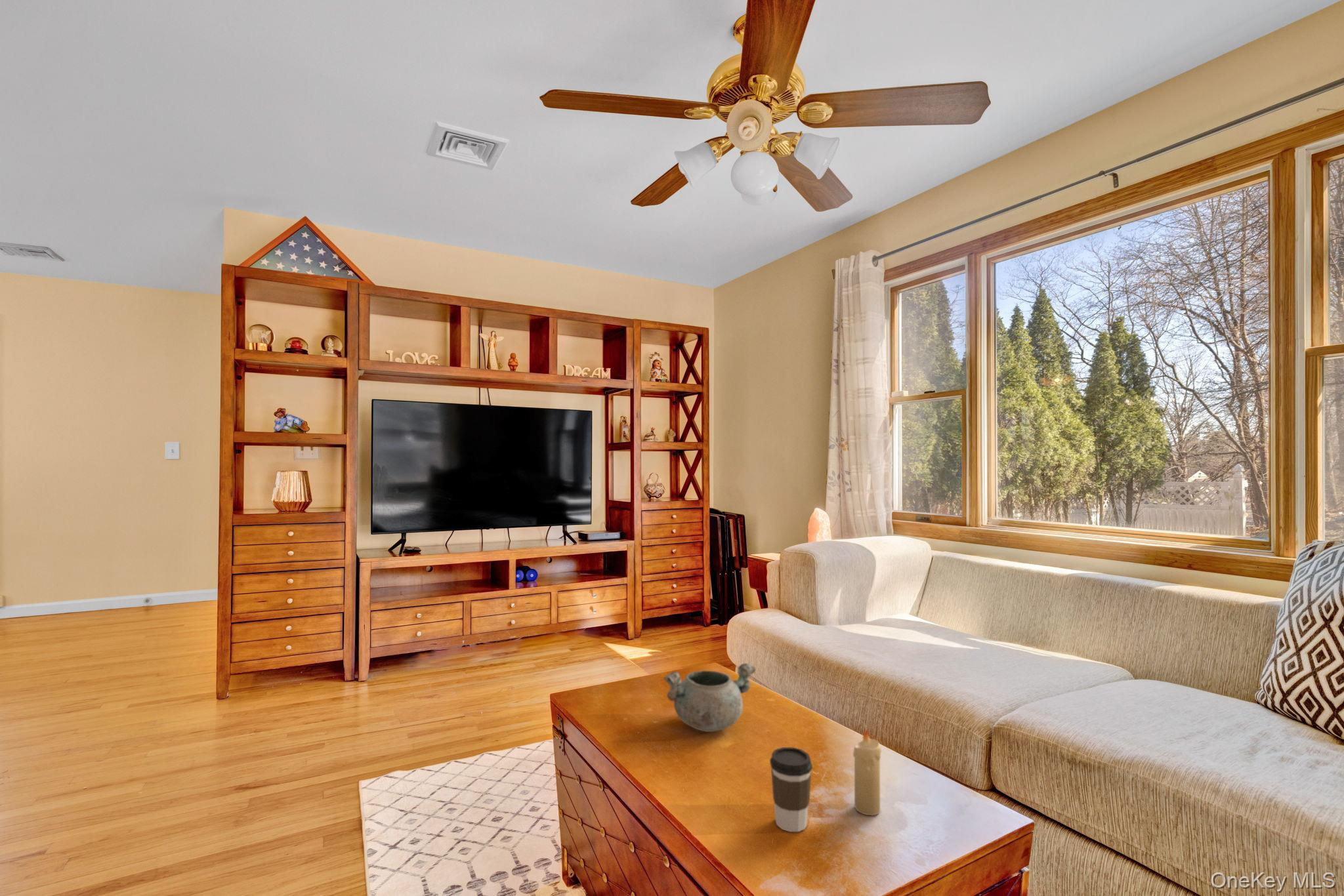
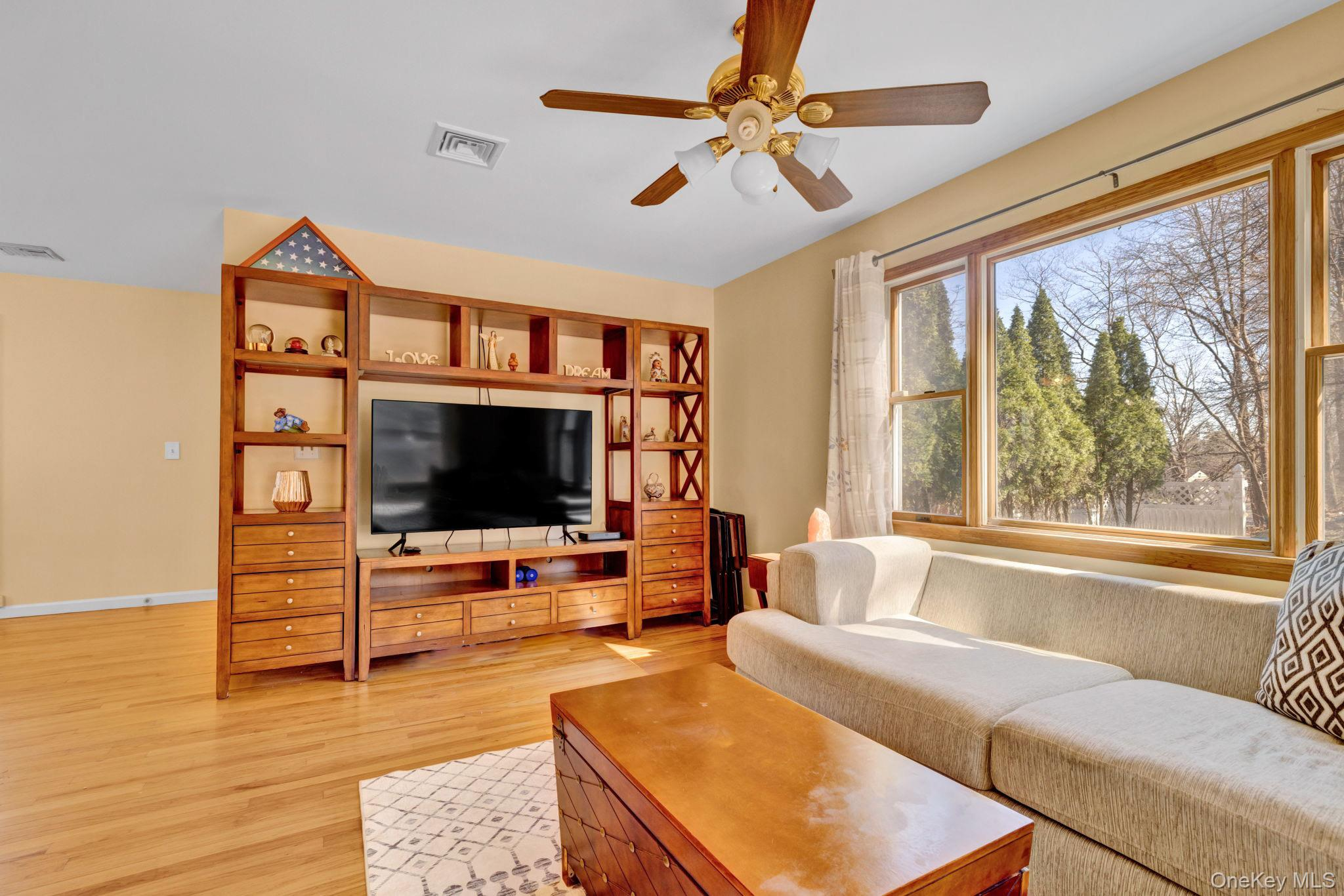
- coffee cup [769,746,813,832]
- decorative bowl [663,662,757,733]
- candle [852,728,882,816]
